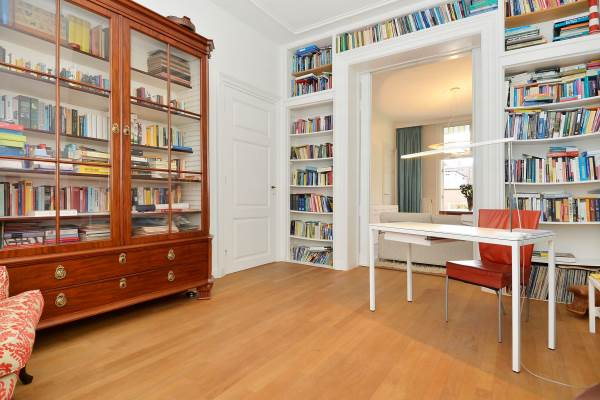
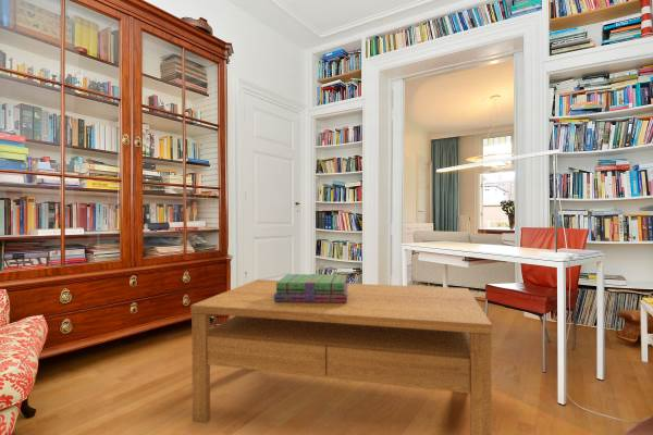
+ stack of books [274,273,348,302]
+ coffee table [189,278,493,435]
